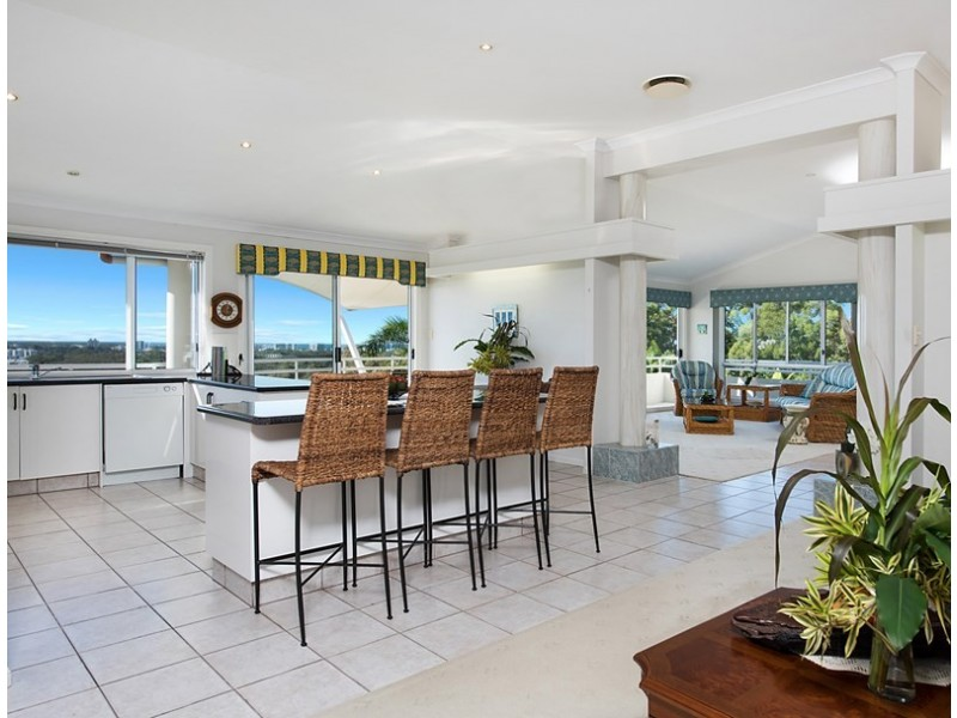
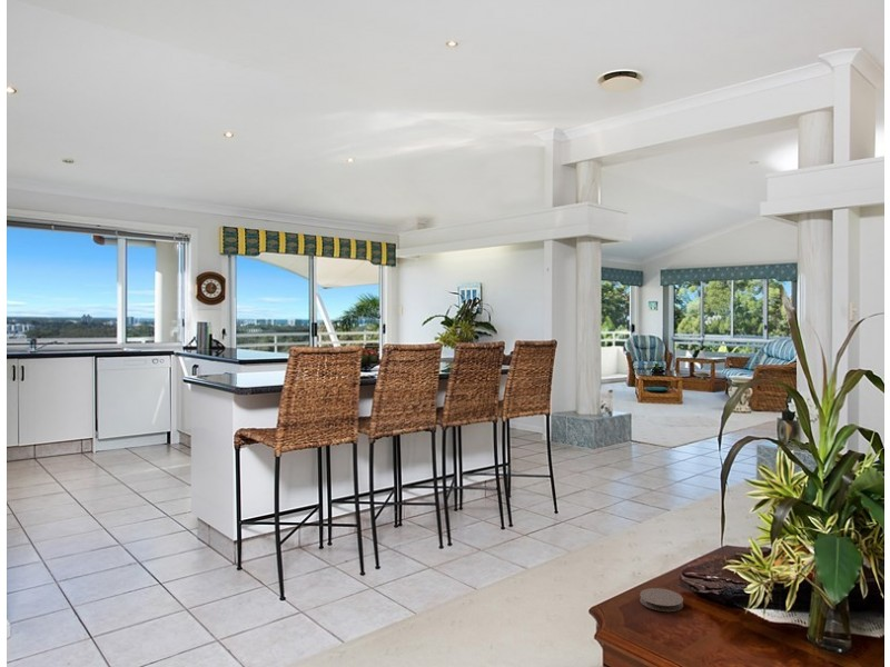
+ coaster [639,587,684,613]
